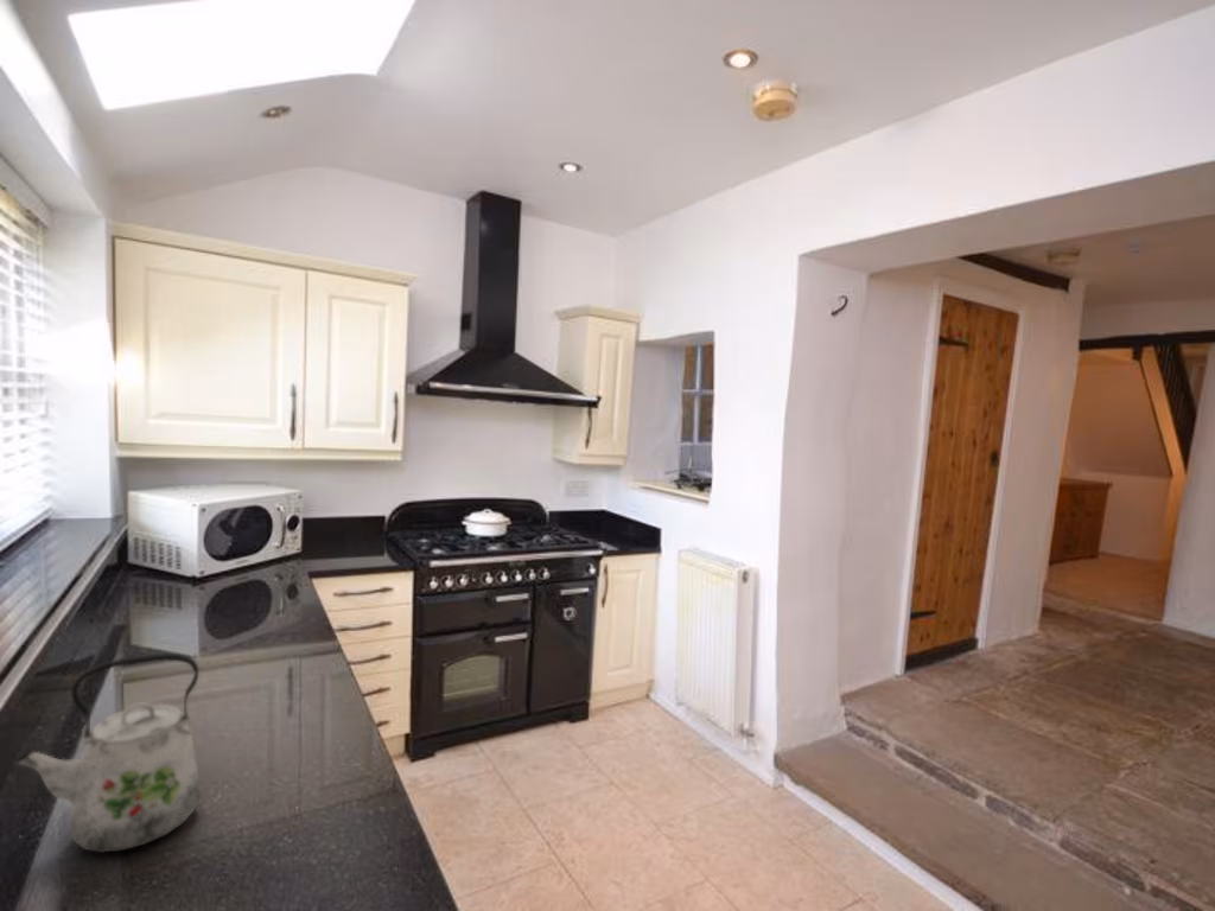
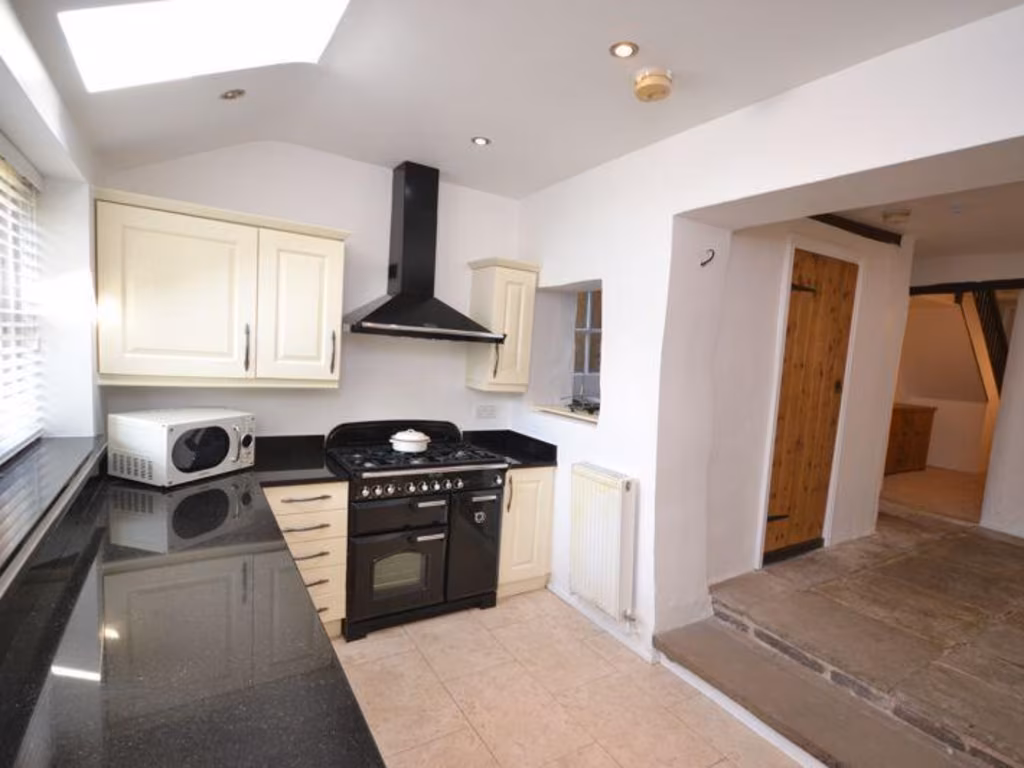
- kettle [12,652,202,854]
